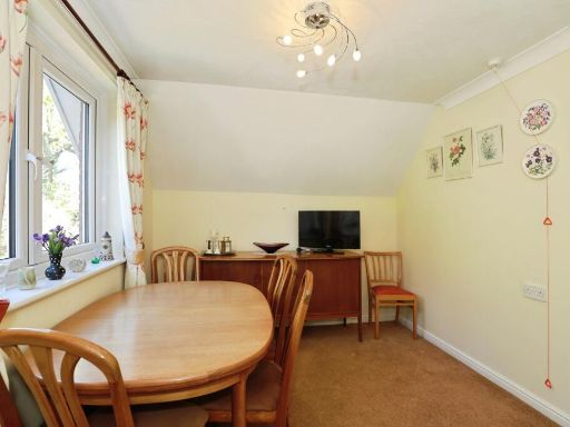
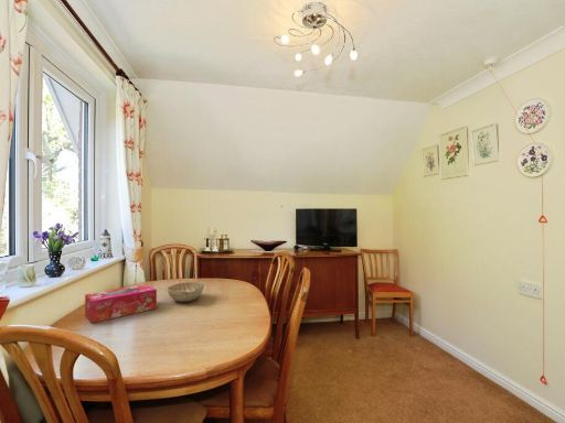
+ tissue box [84,283,158,324]
+ decorative bowl [166,281,205,303]
